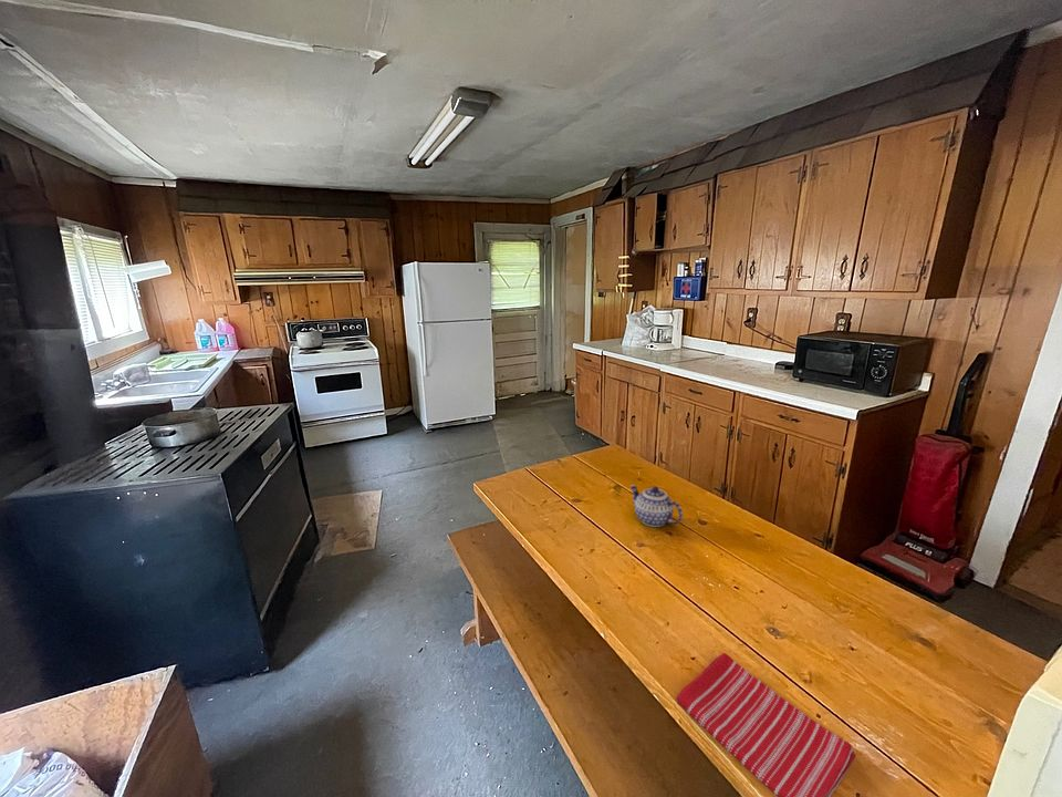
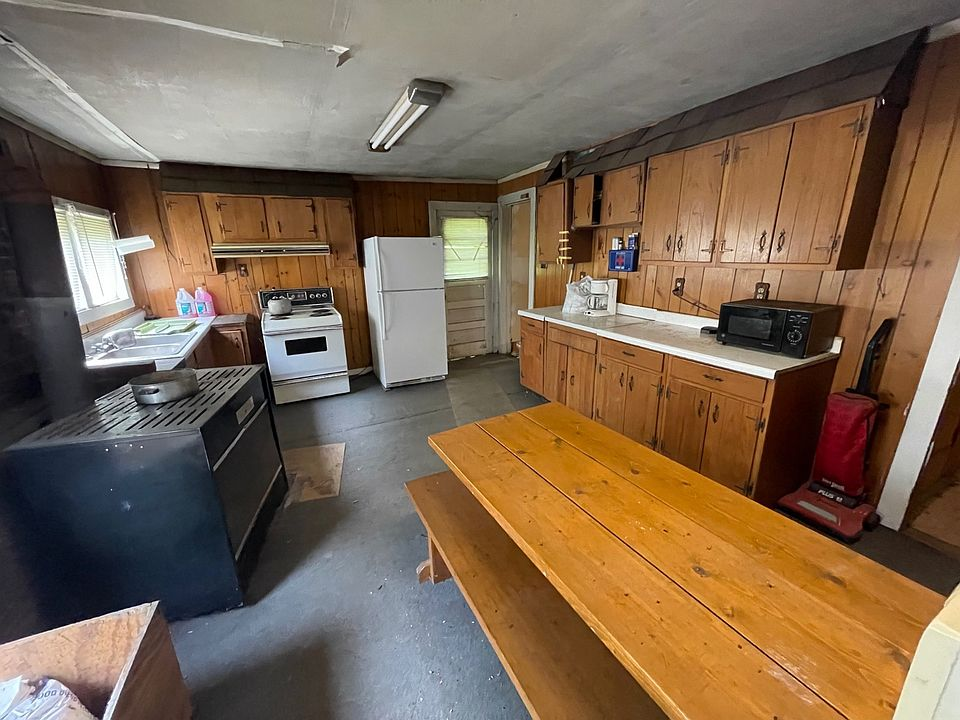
- dish towel [675,652,857,797]
- teapot [628,484,684,528]
